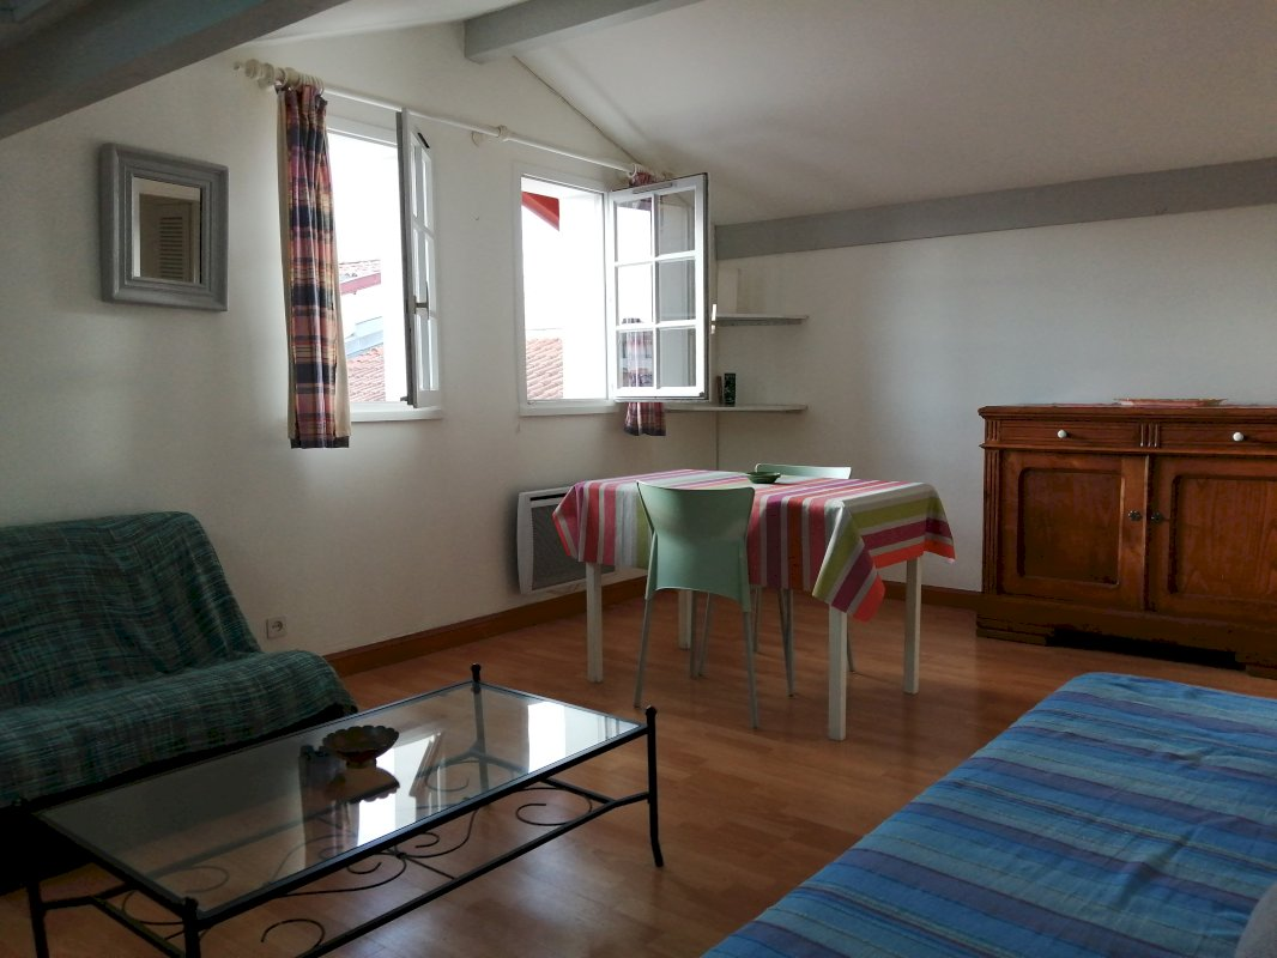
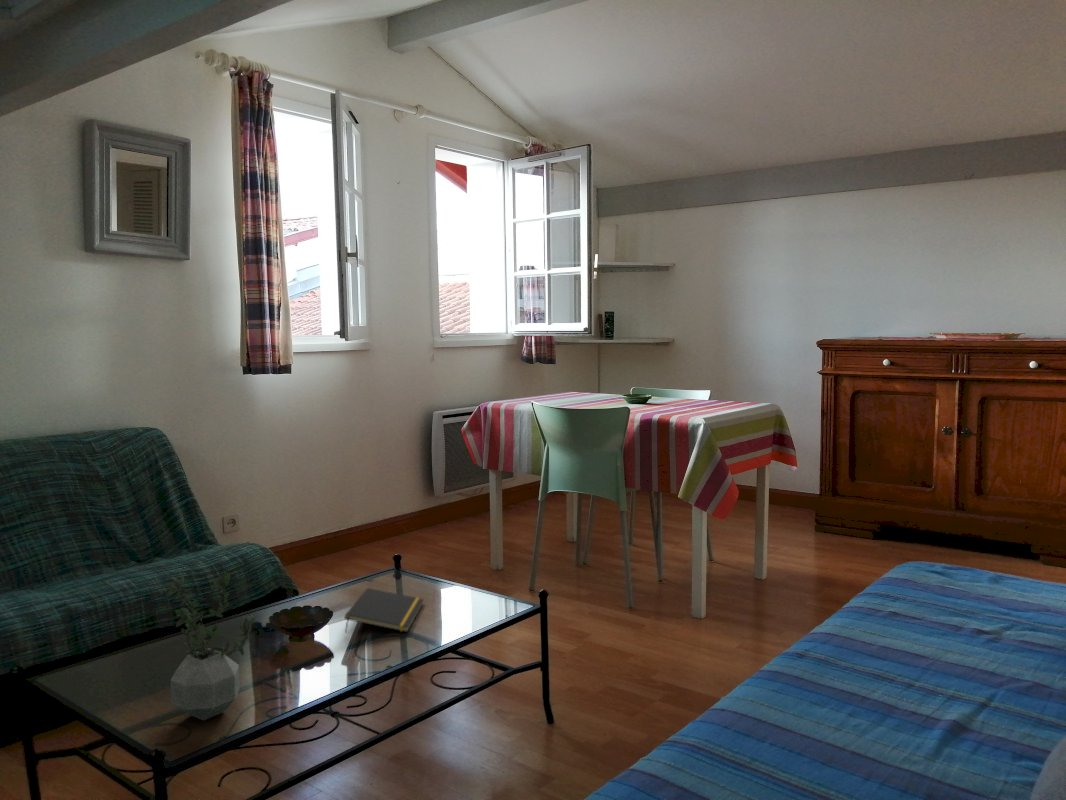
+ notepad [344,587,425,634]
+ potted plant [164,570,256,722]
